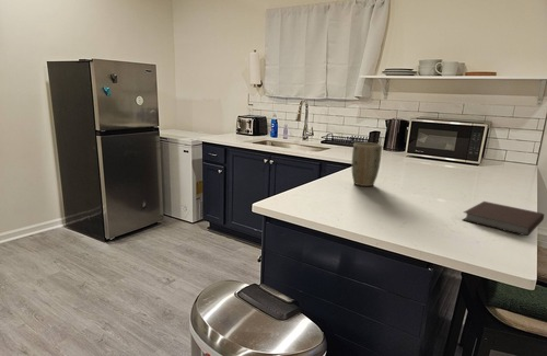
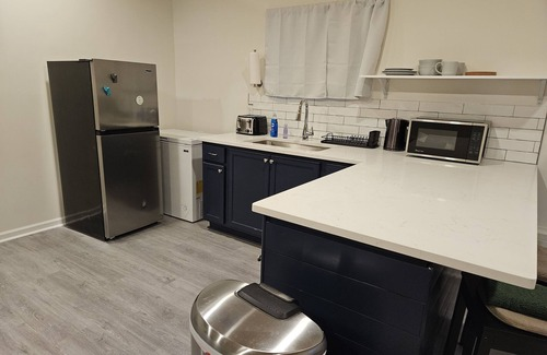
- plant pot [351,141,383,187]
- notebook [461,200,545,237]
